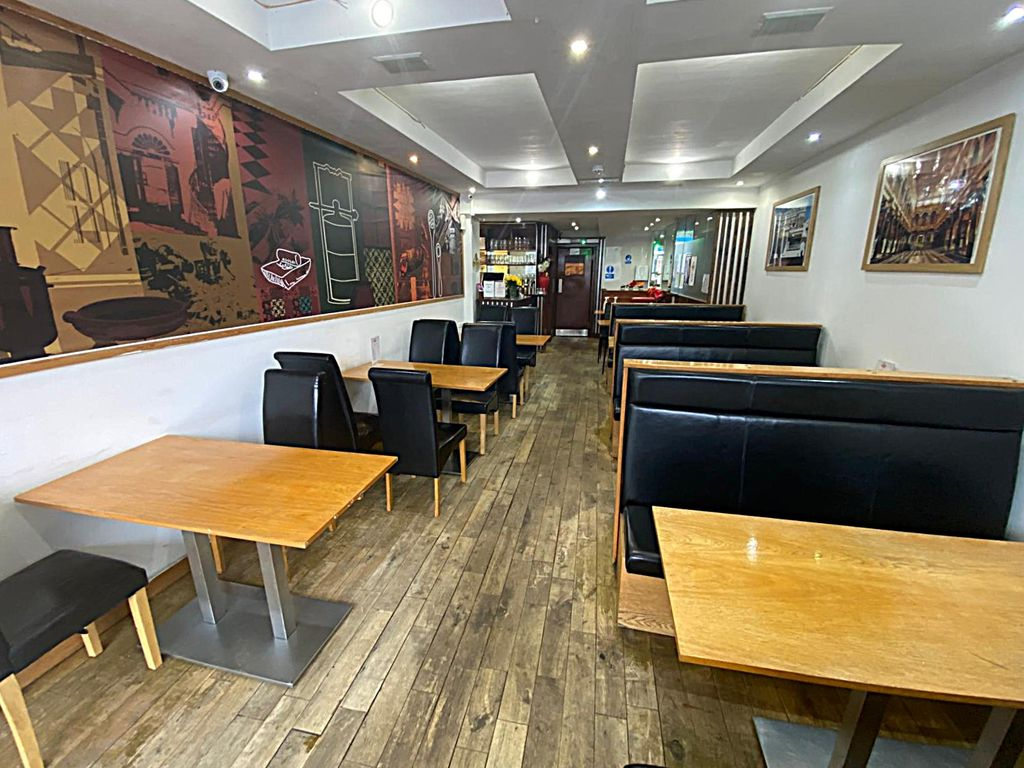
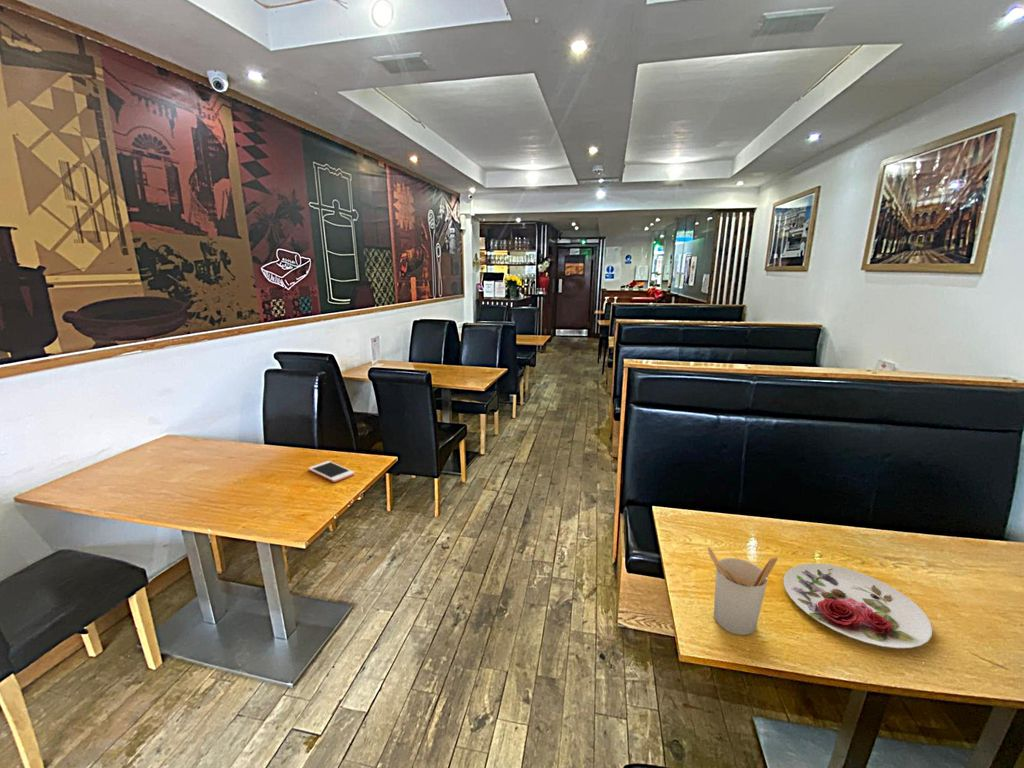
+ utensil holder [707,546,779,636]
+ plate [783,563,933,649]
+ cell phone [307,460,356,483]
